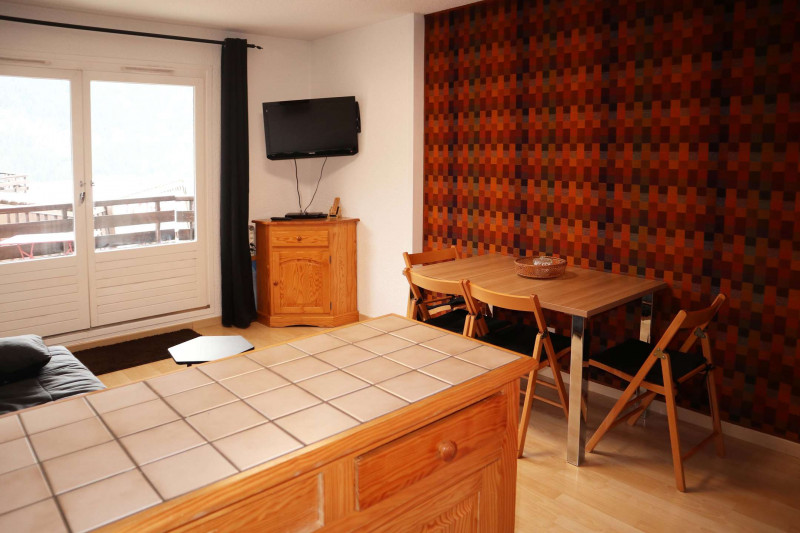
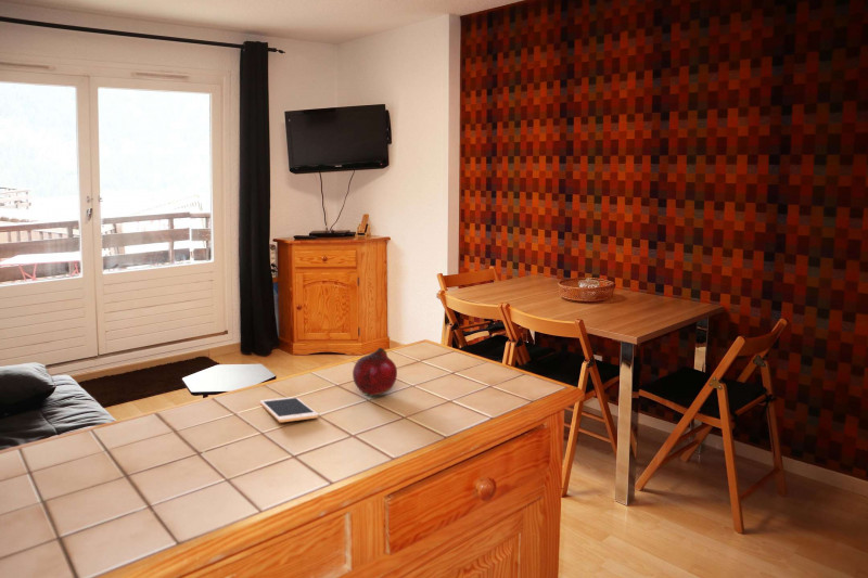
+ cell phone [258,397,320,423]
+ fruit [352,346,398,397]
